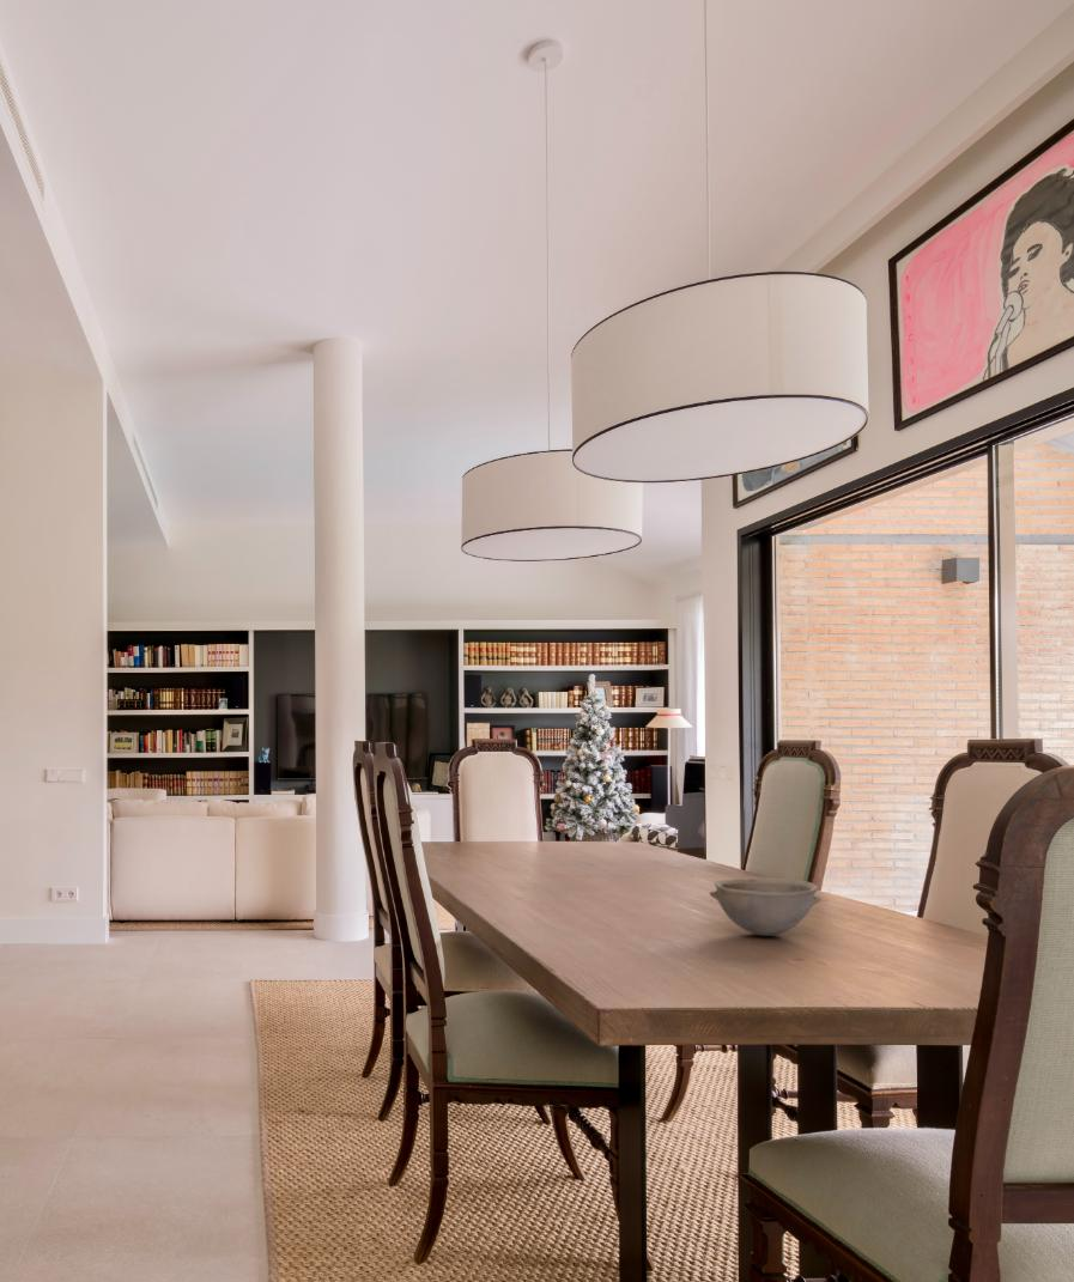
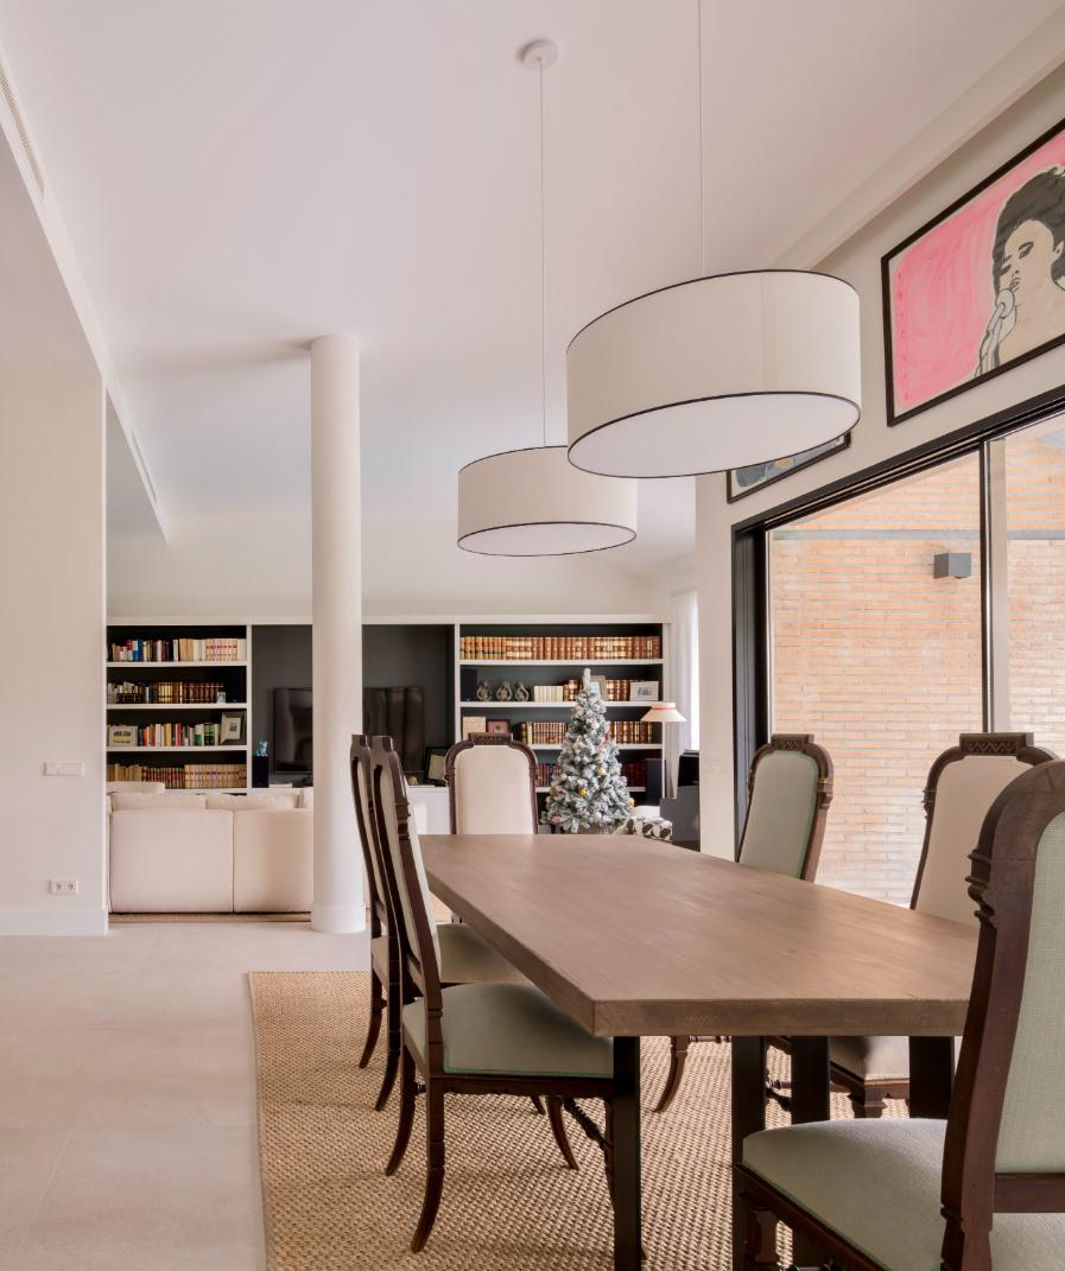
- bowl [709,877,823,937]
